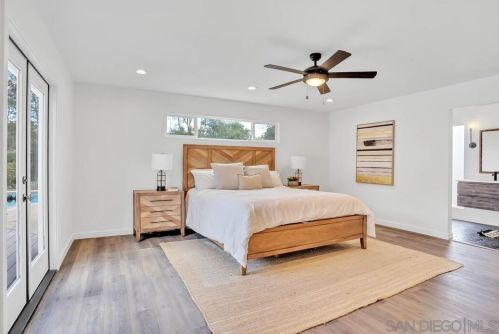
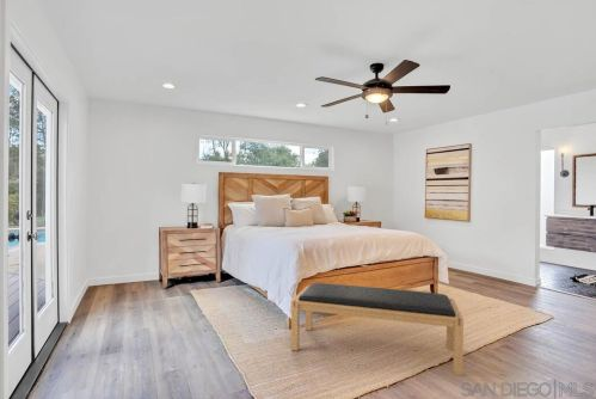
+ bench [290,282,465,376]
